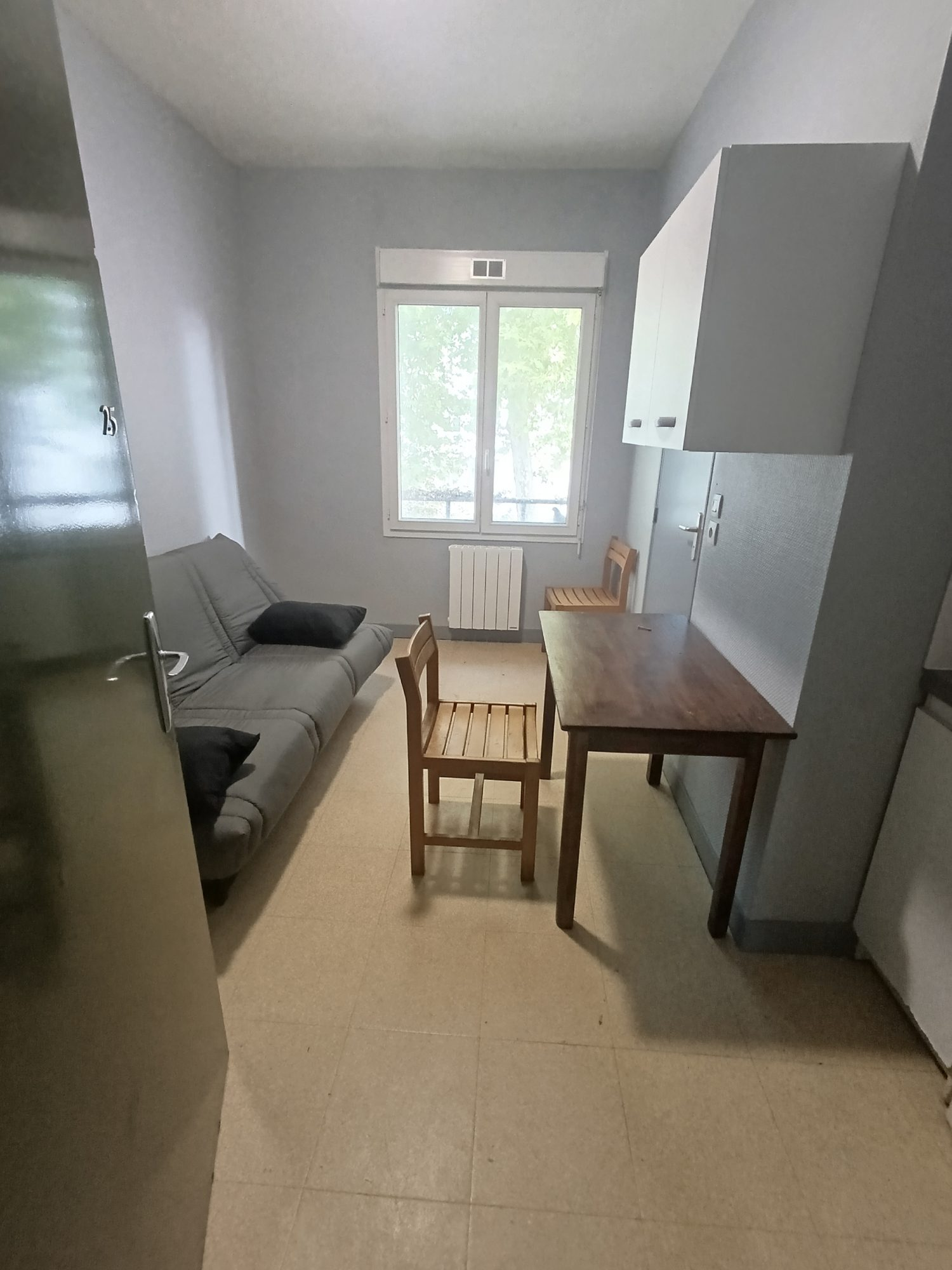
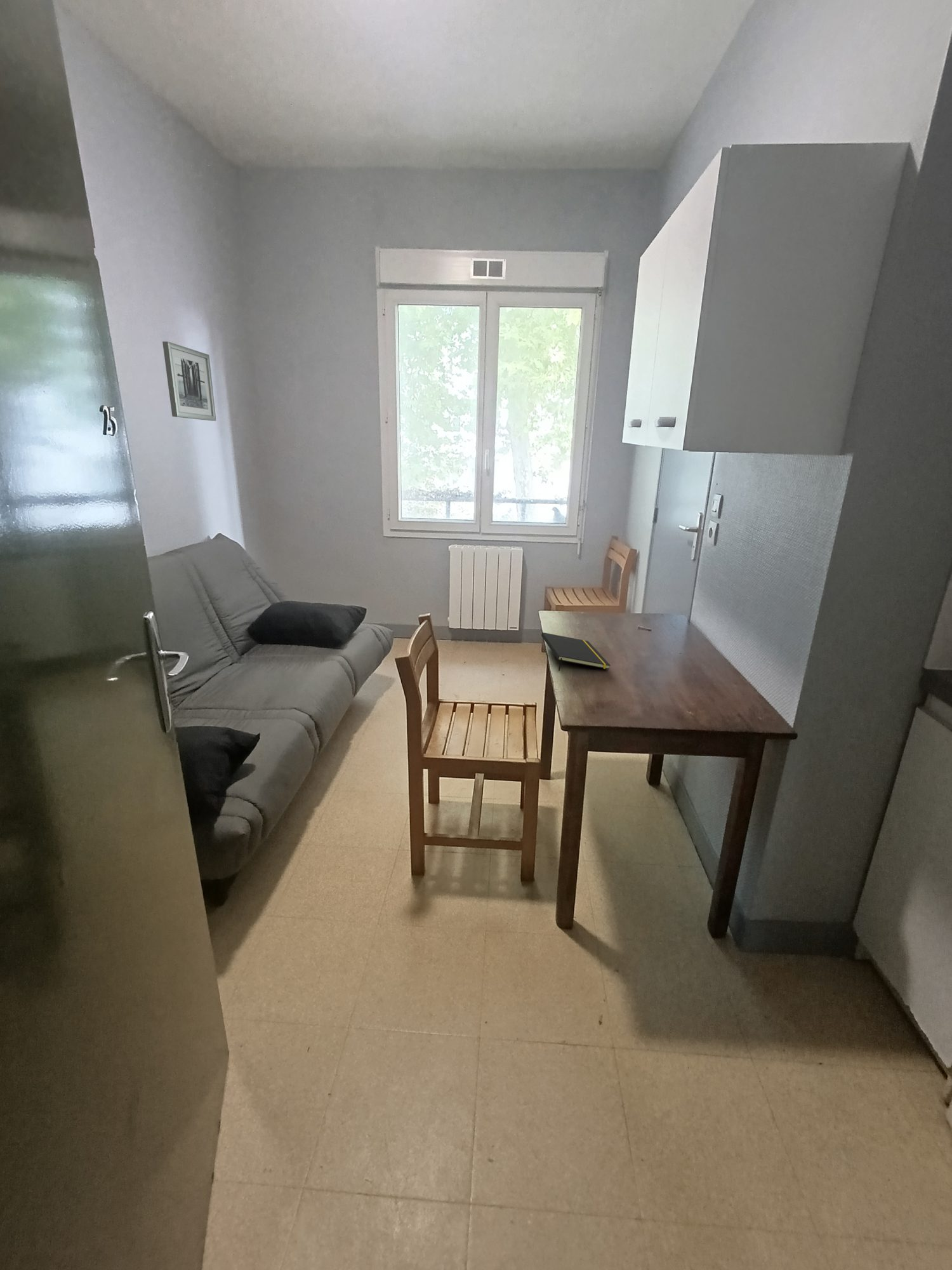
+ wall art [162,341,217,422]
+ notepad [541,632,611,672]
